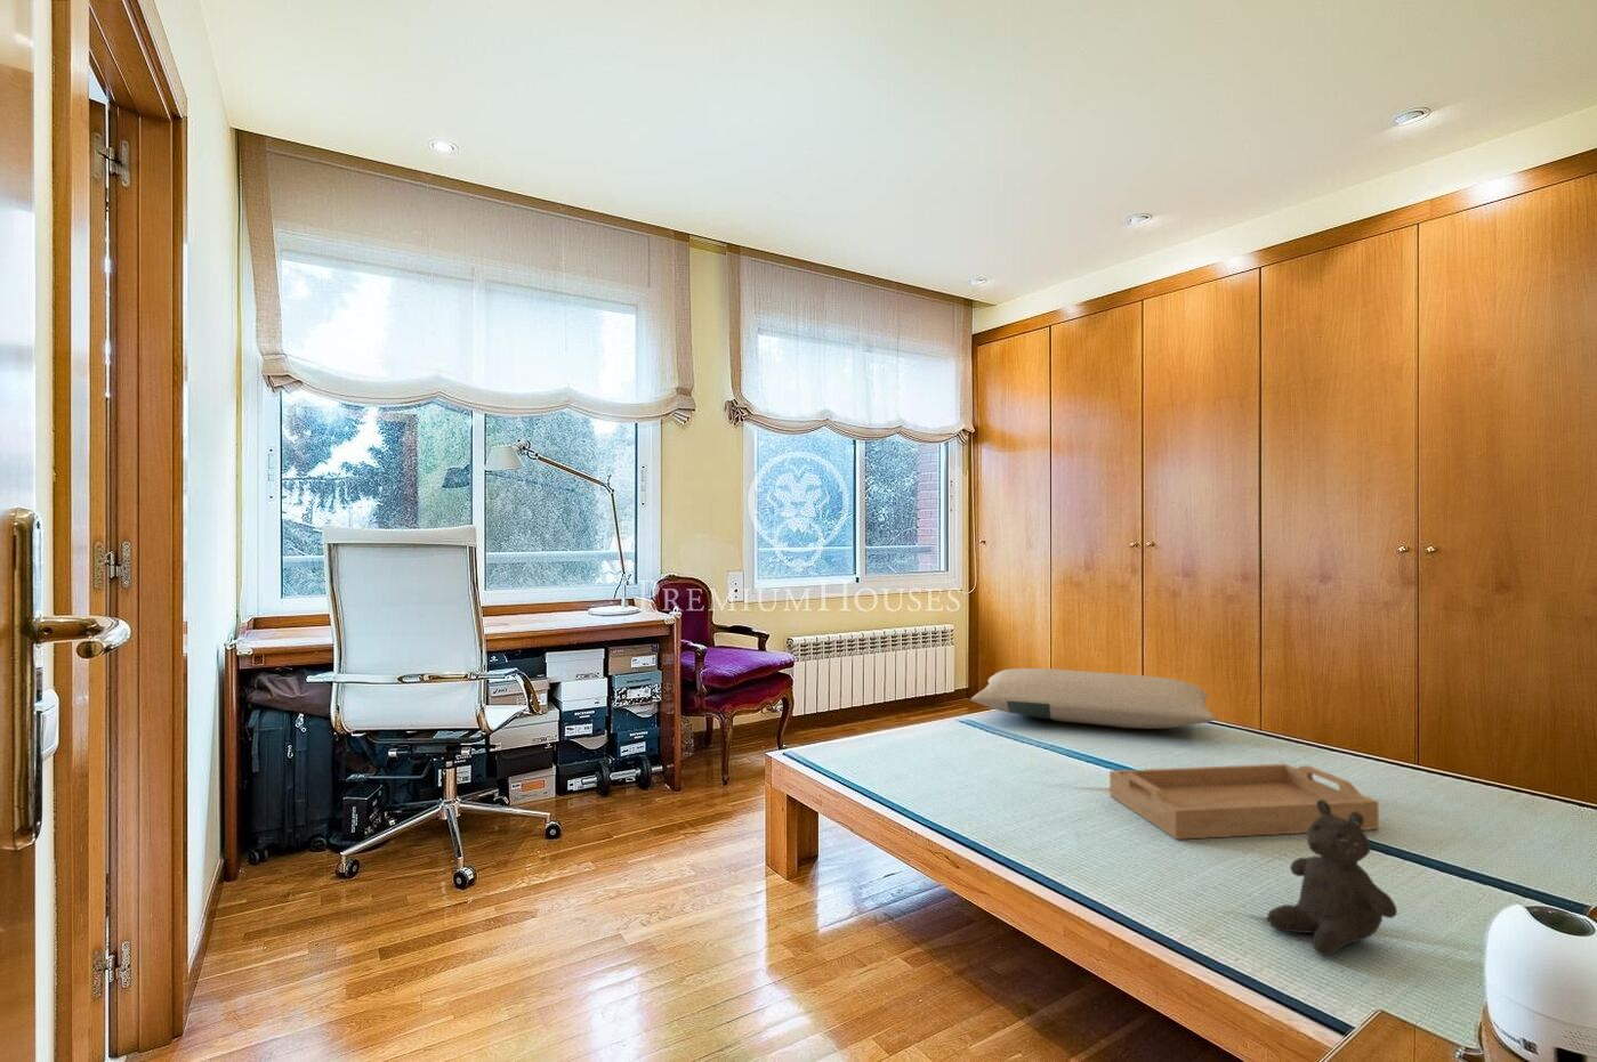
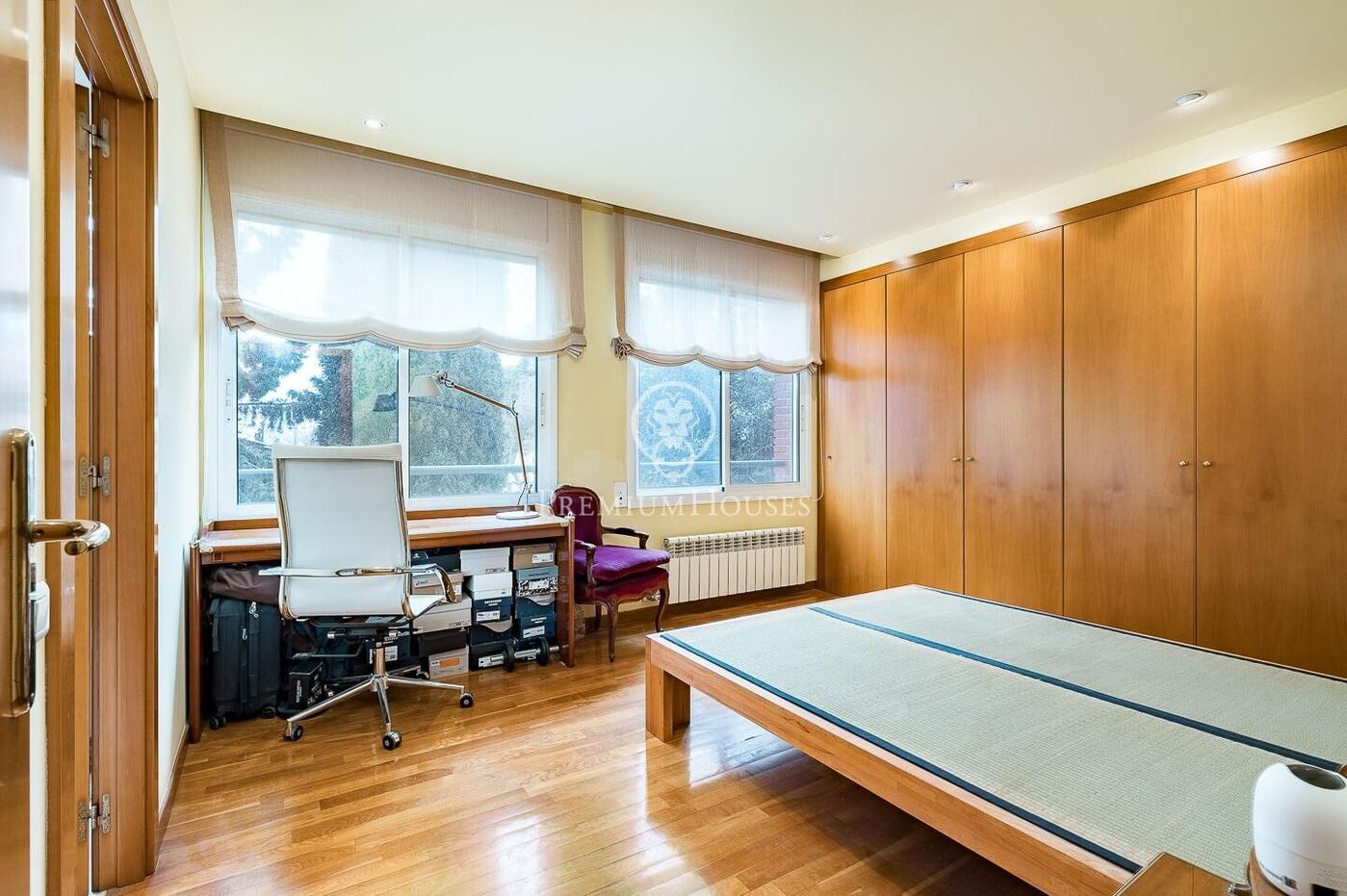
- pillow [970,667,1215,730]
- teddy bear [1266,800,1398,957]
- serving tray [1109,763,1380,840]
